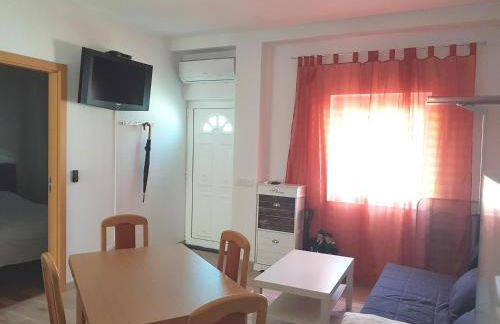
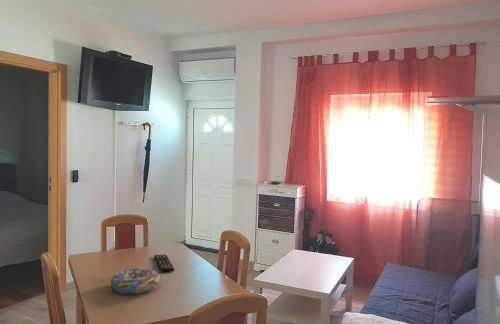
+ remote control [153,253,175,273]
+ decorative bowl [110,267,161,295]
